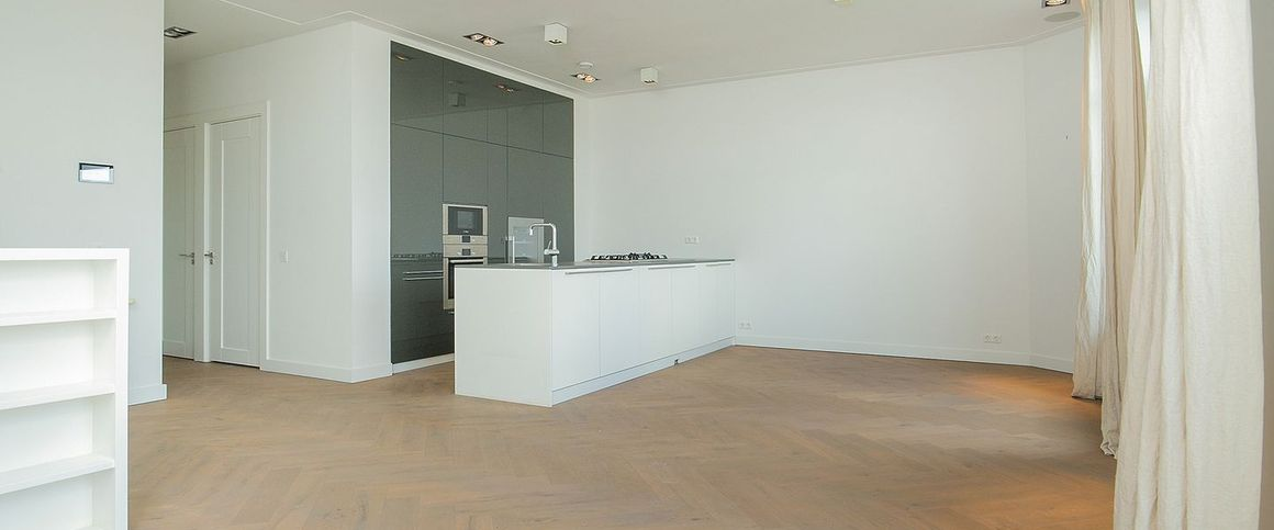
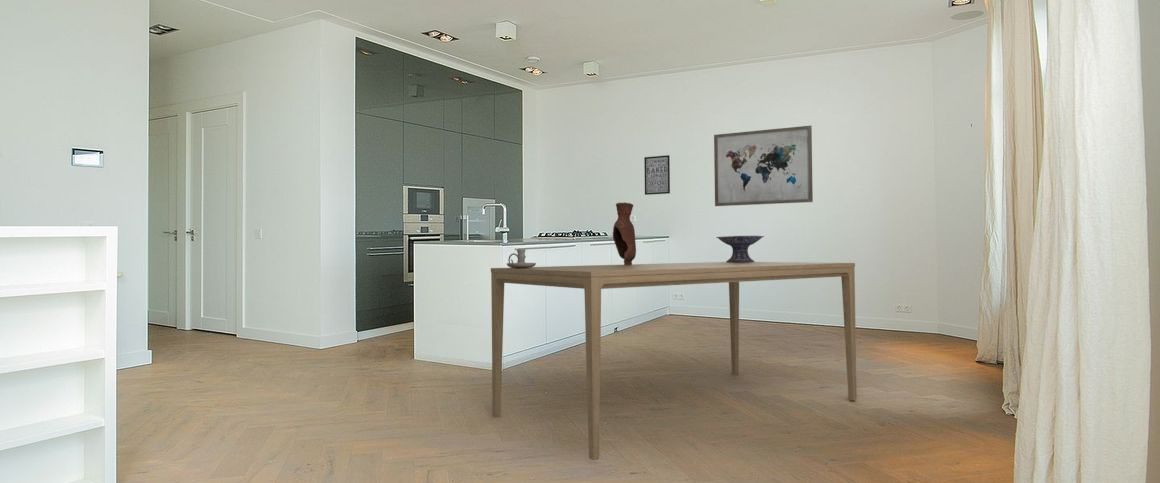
+ dining table [490,261,858,461]
+ wall art [643,154,671,196]
+ candle holder [506,248,537,269]
+ vase [612,201,637,265]
+ decorative bowl [715,235,765,262]
+ wall art [713,125,814,207]
